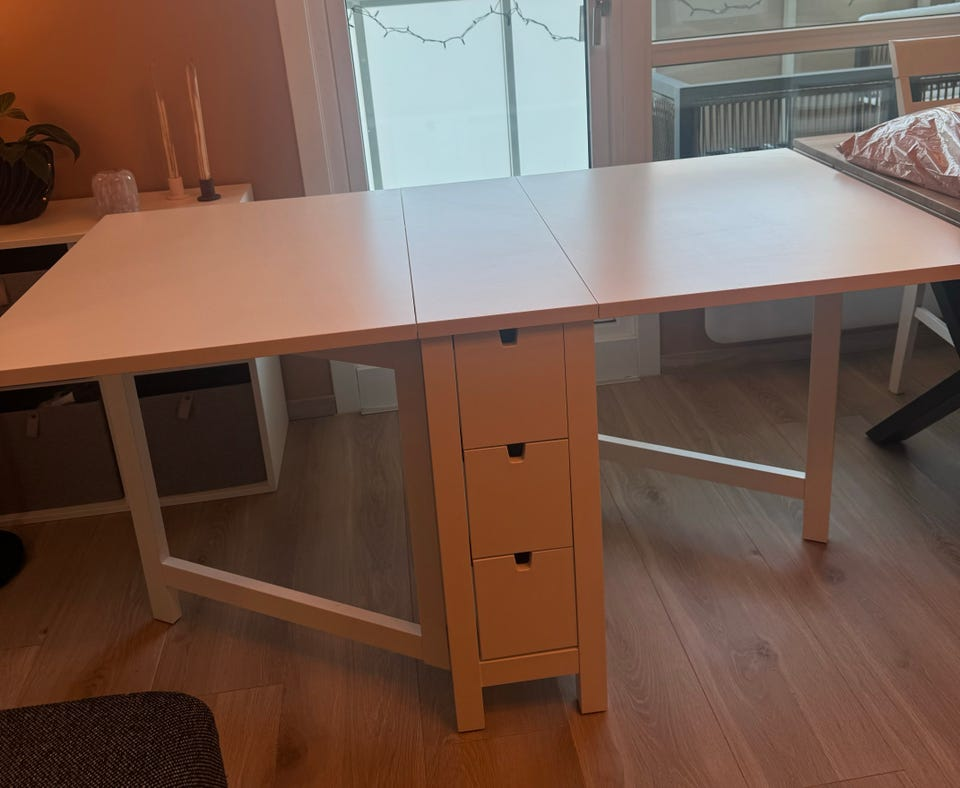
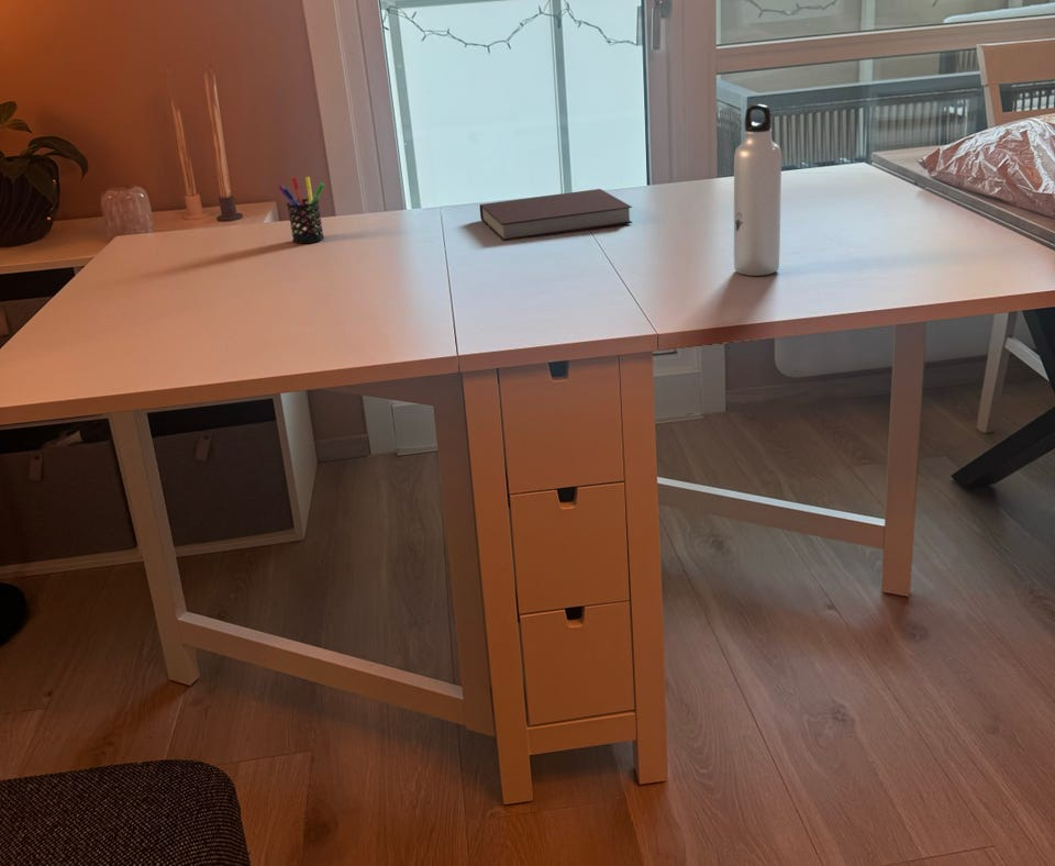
+ pen holder [277,176,325,245]
+ notebook [479,188,633,242]
+ water bottle [733,103,782,277]
